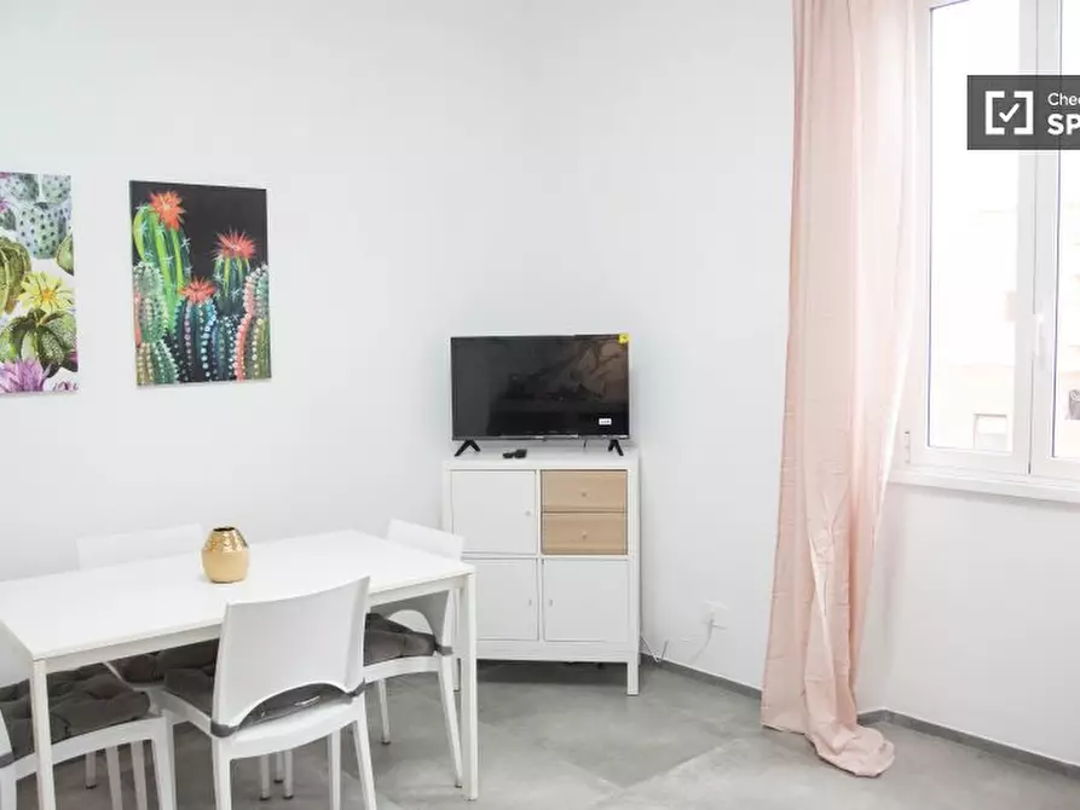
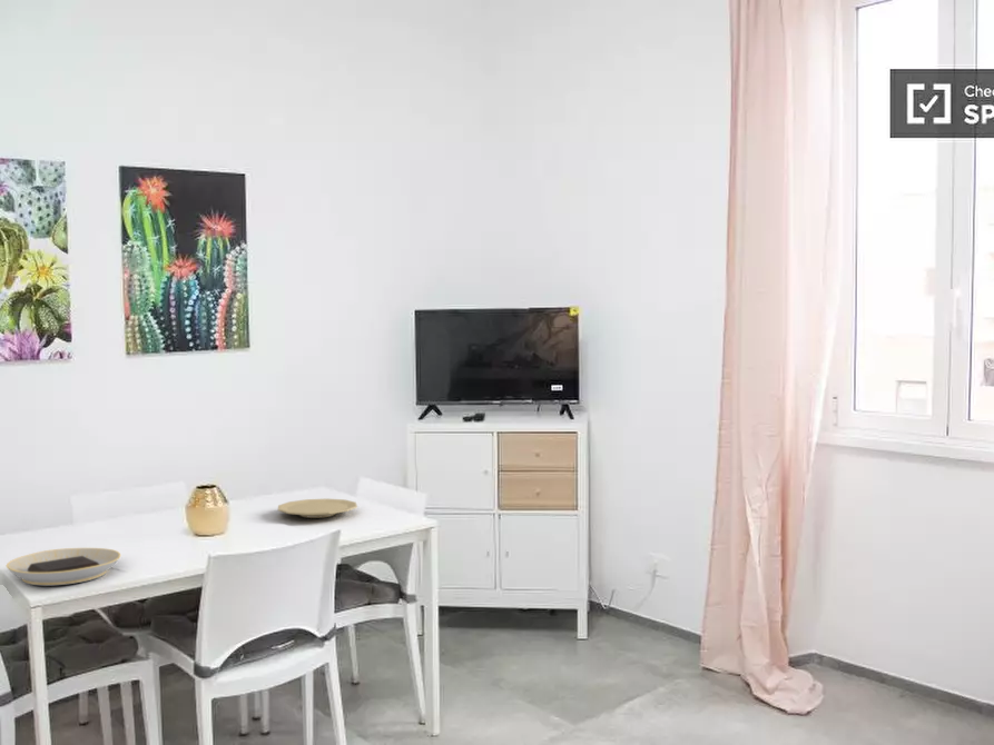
+ plate [6,547,121,586]
+ plate [277,497,358,519]
